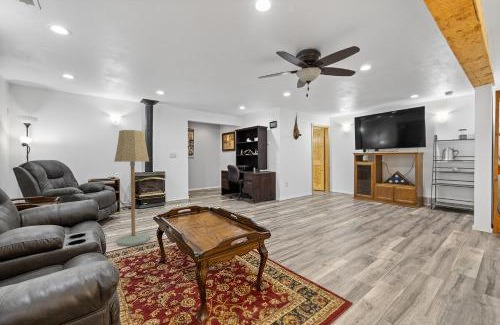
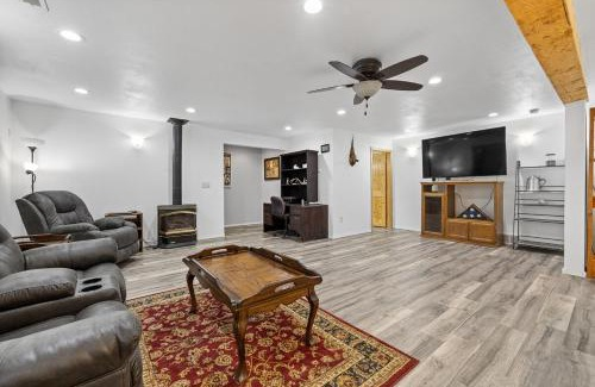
- floor lamp [113,129,151,247]
